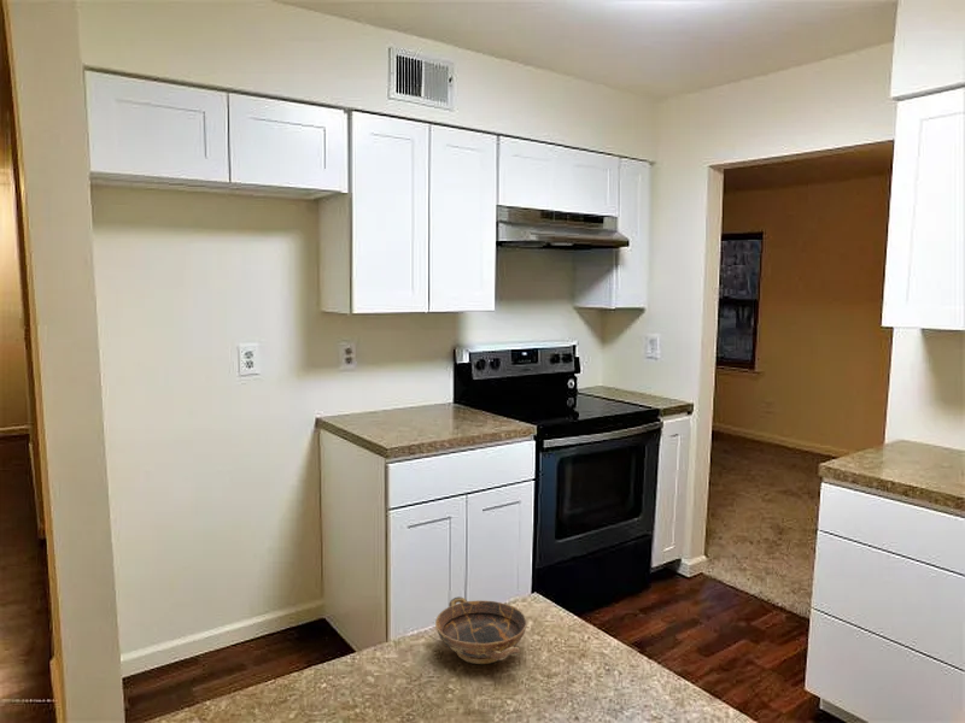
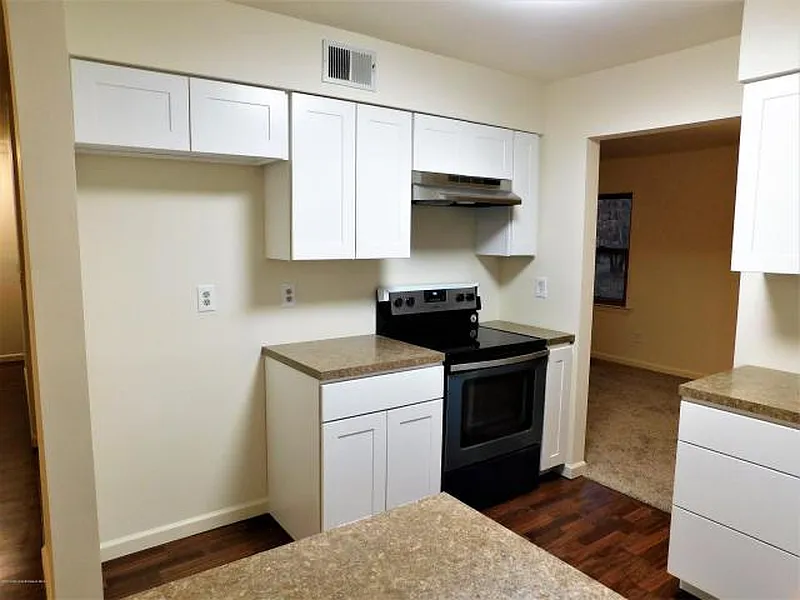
- bowl [434,595,528,665]
